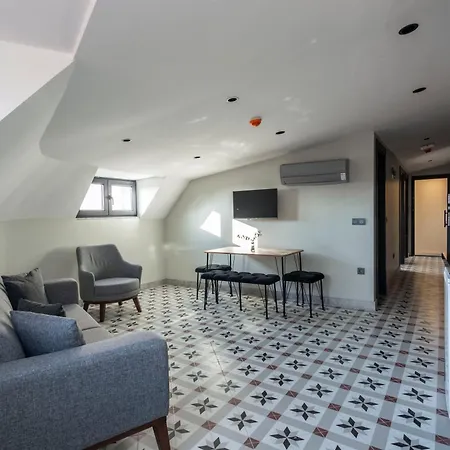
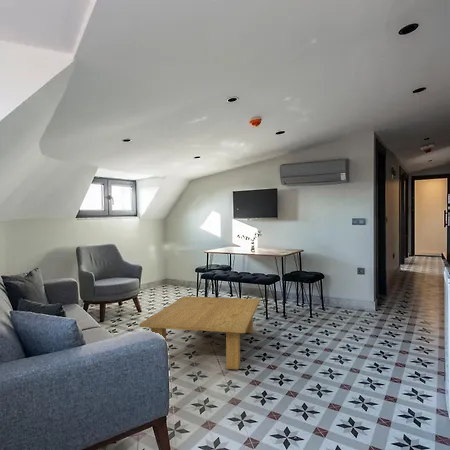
+ coffee table [138,295,261,371]
